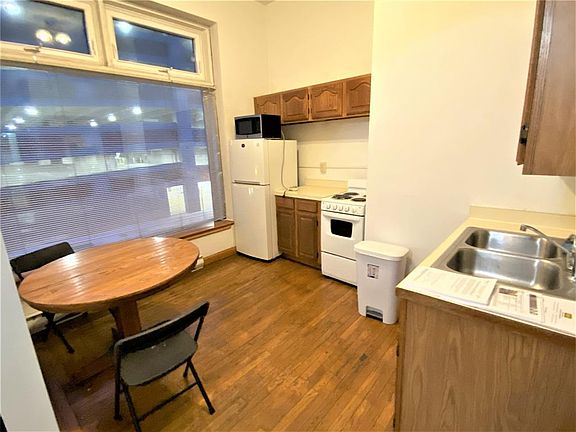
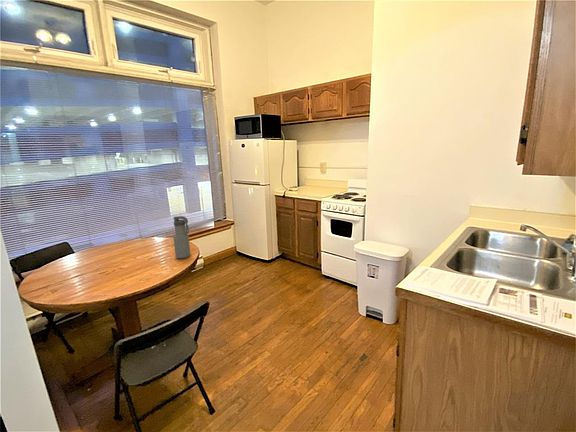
+ water bottle [172,215,191,259]
